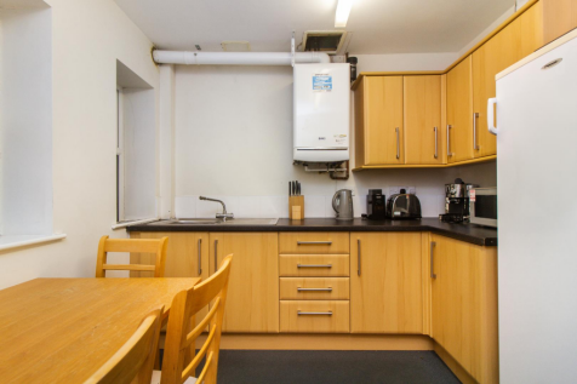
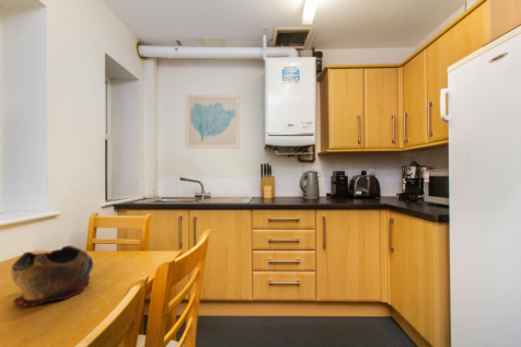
+ wall art [184,93,241,150]
+ decorative bowl [10,244,94,308]
